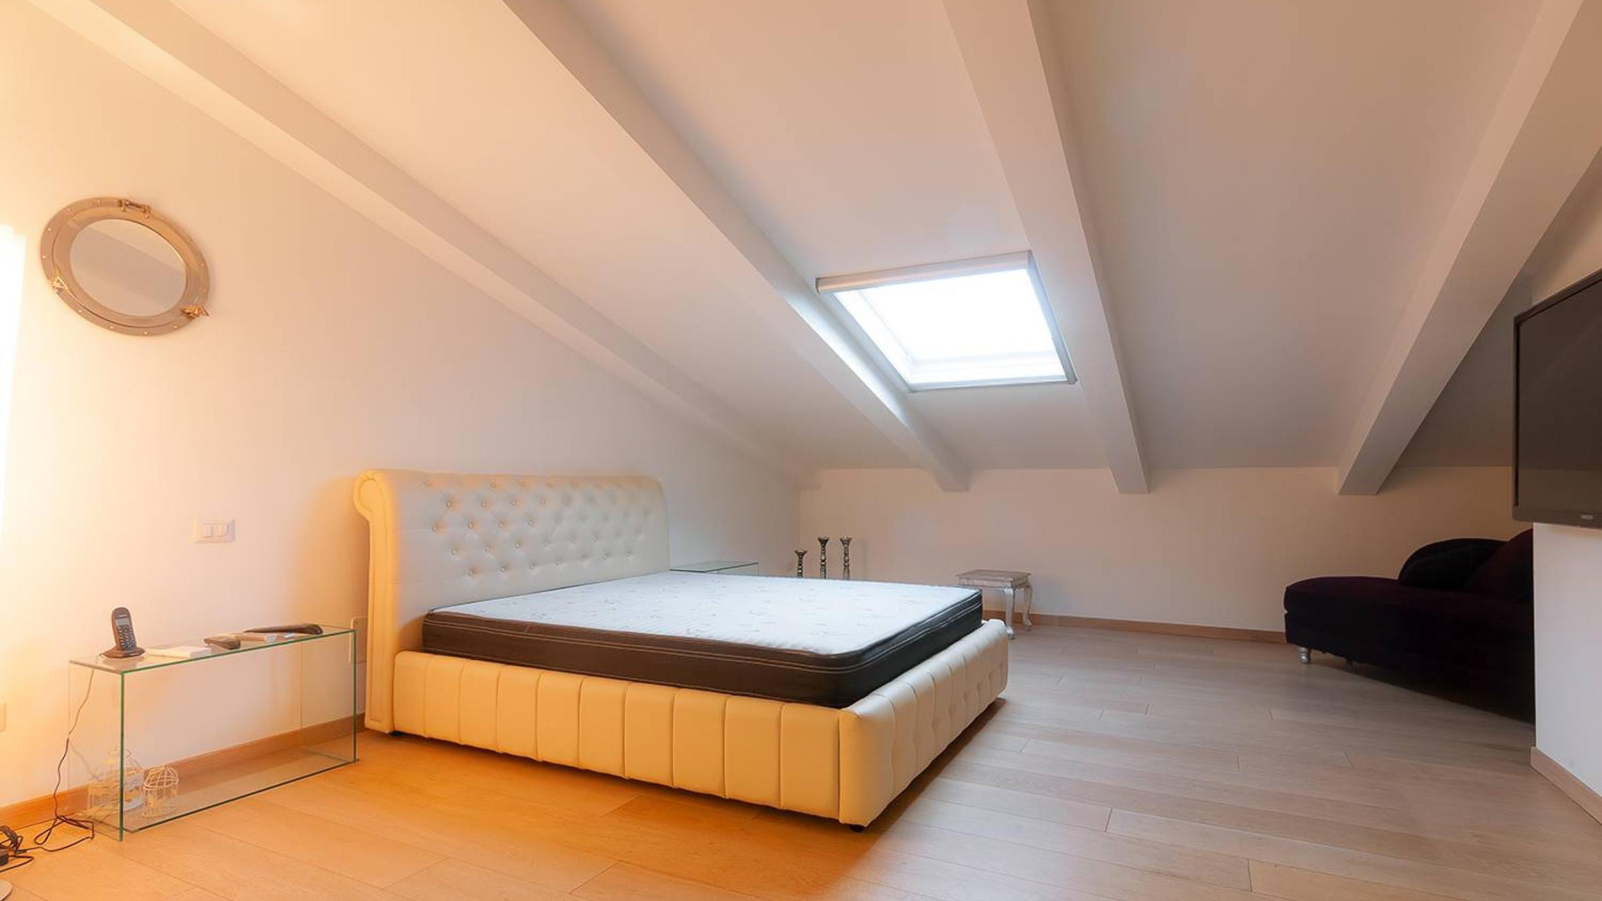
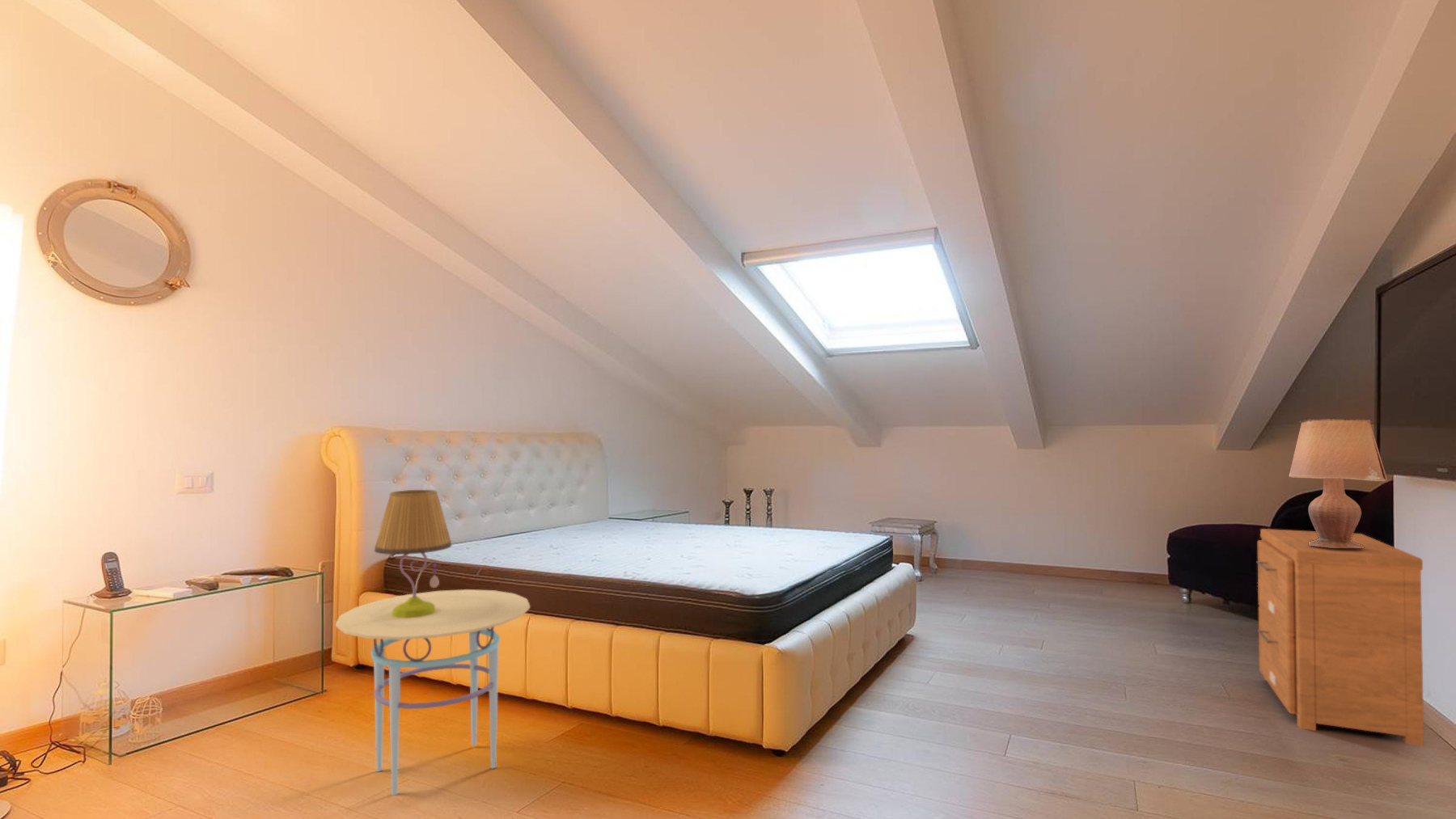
+ lamp [1289,417,1389,548]
+ side table [335,589,531,796]
+ nightstand [1256,528,1424,747]
+ table lamp [374,488,452,618]
